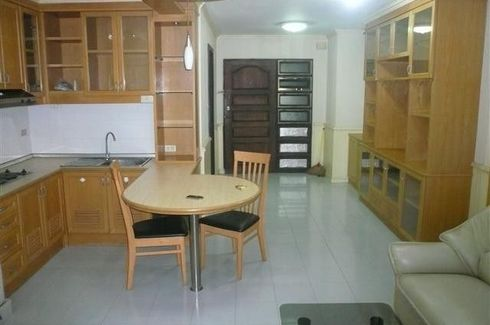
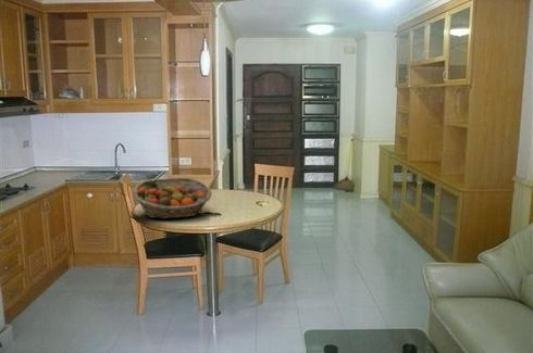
+ fruit basket [132,177,213,219]
